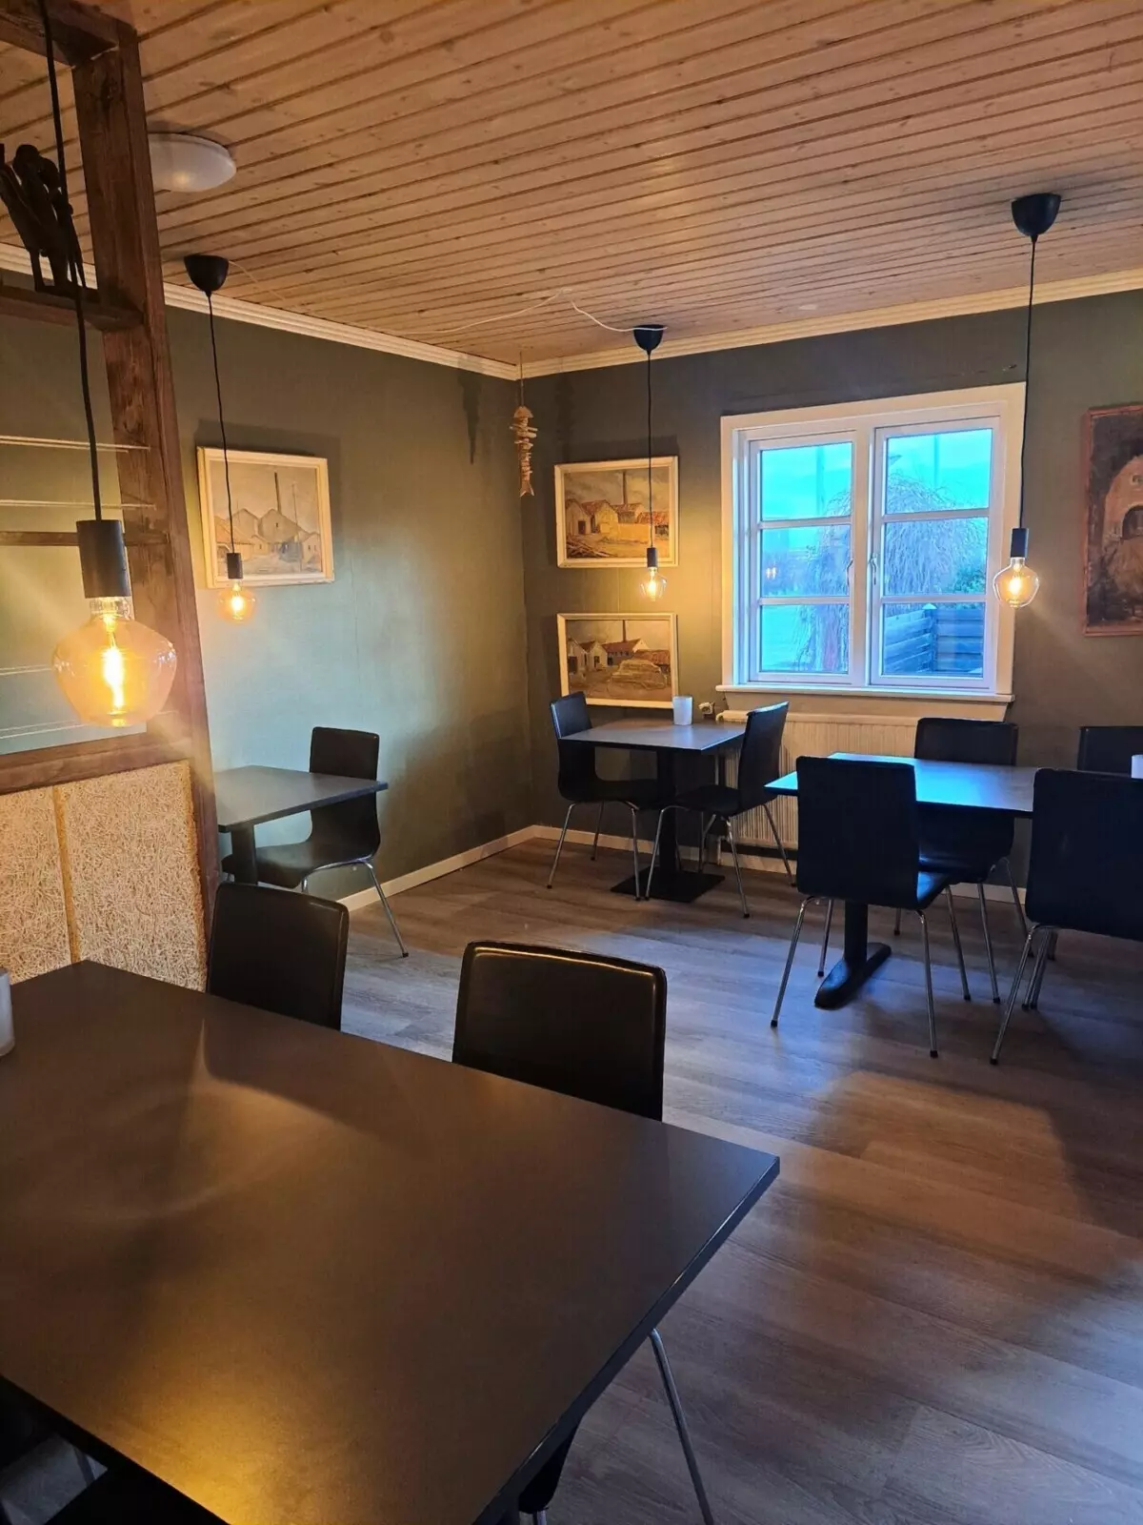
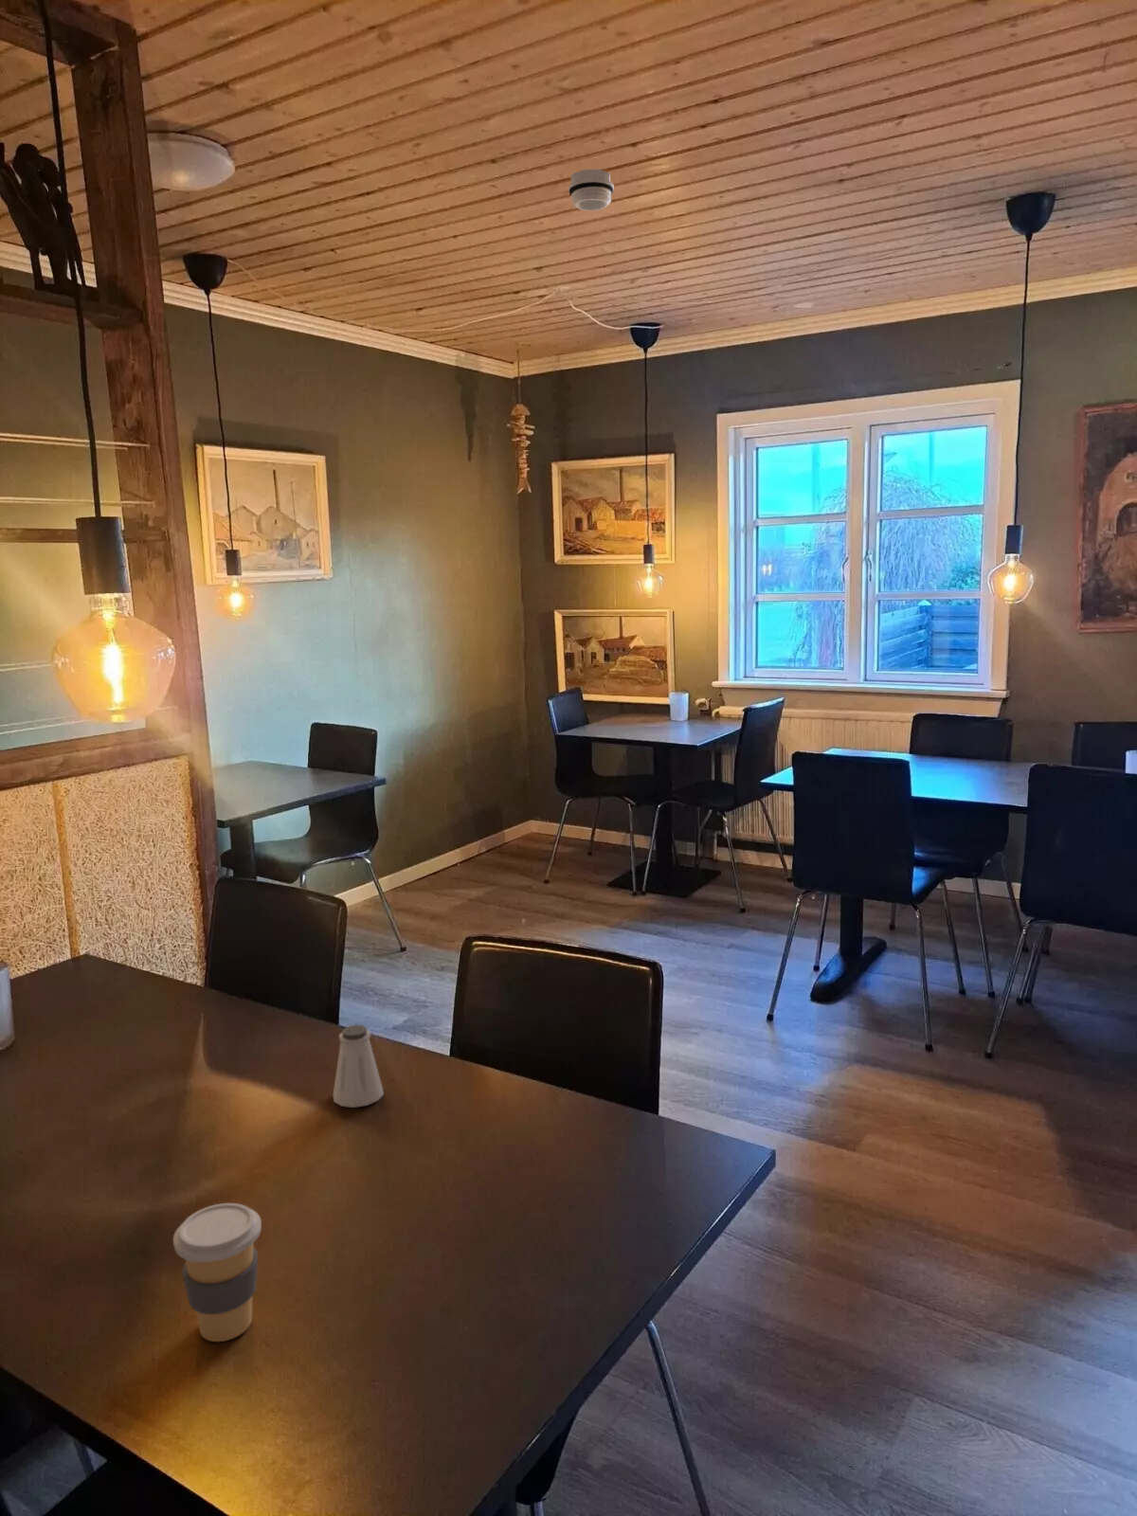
+ coffee cup [172,1202,263,1343]
+ smoke detector [567,168,615,211]
+ saltshaker [332,1024,385,1109]
